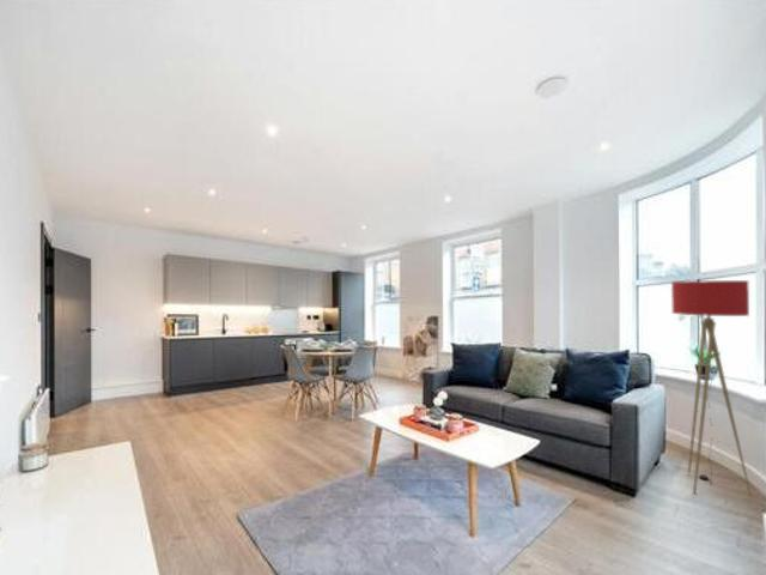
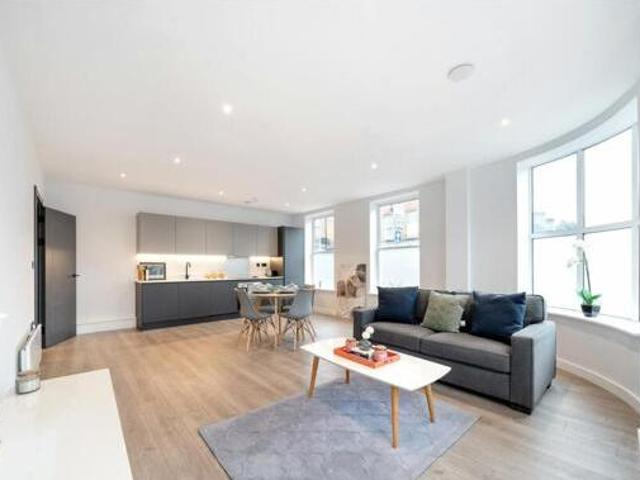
- floor lamp [670,279,753,497]
